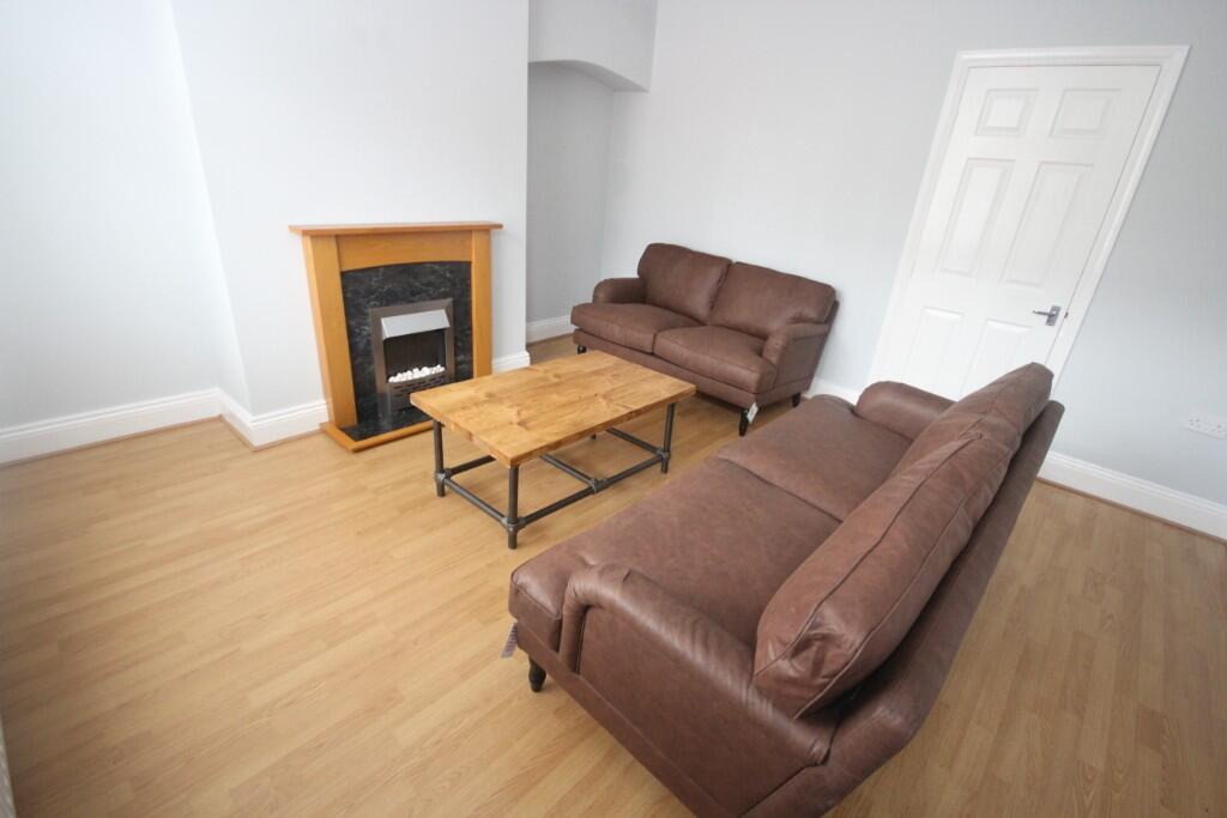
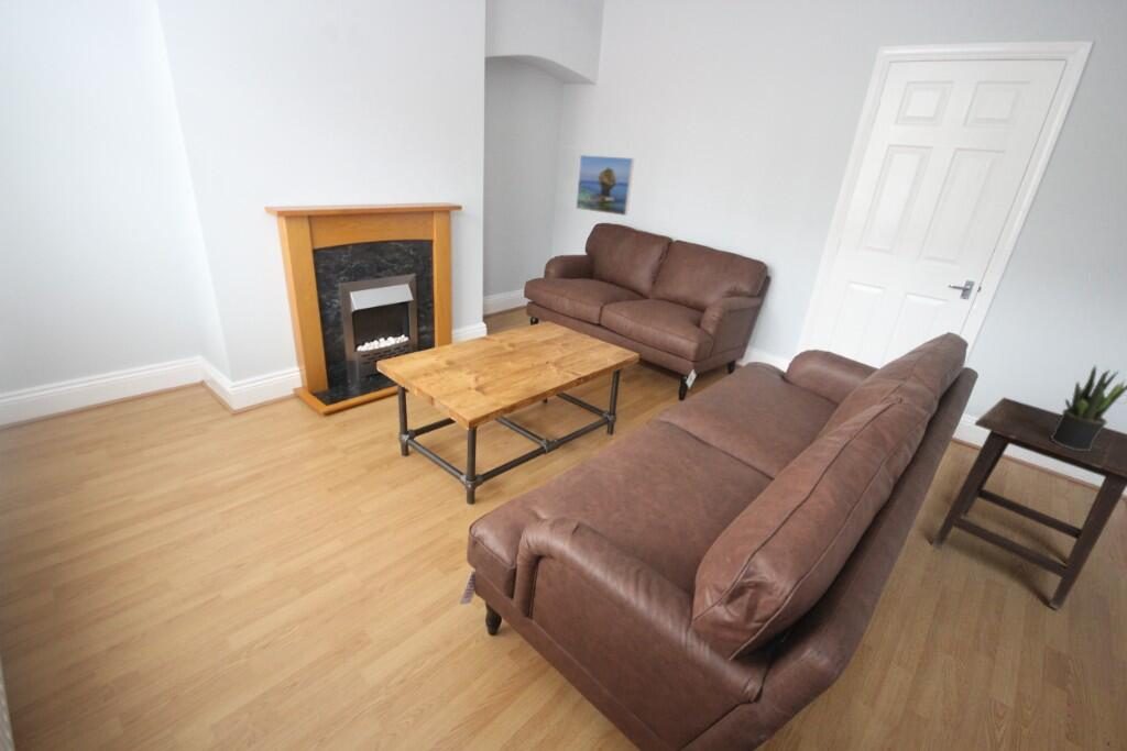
+ side table [930,397,1127,611]
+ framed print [575,154,635,217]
+ potted plant [1051,364,1127,451]
